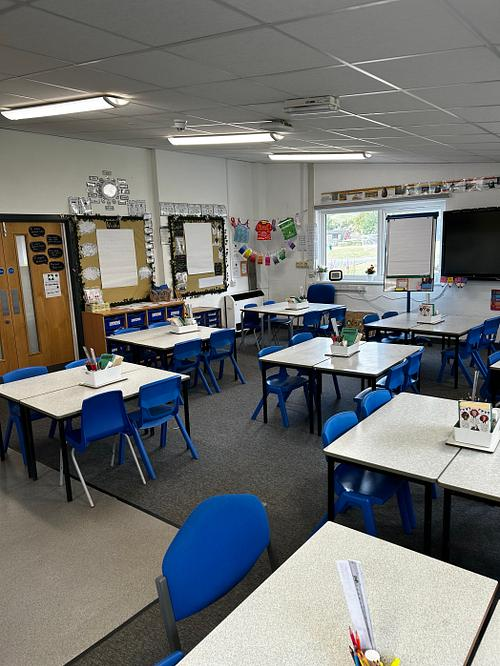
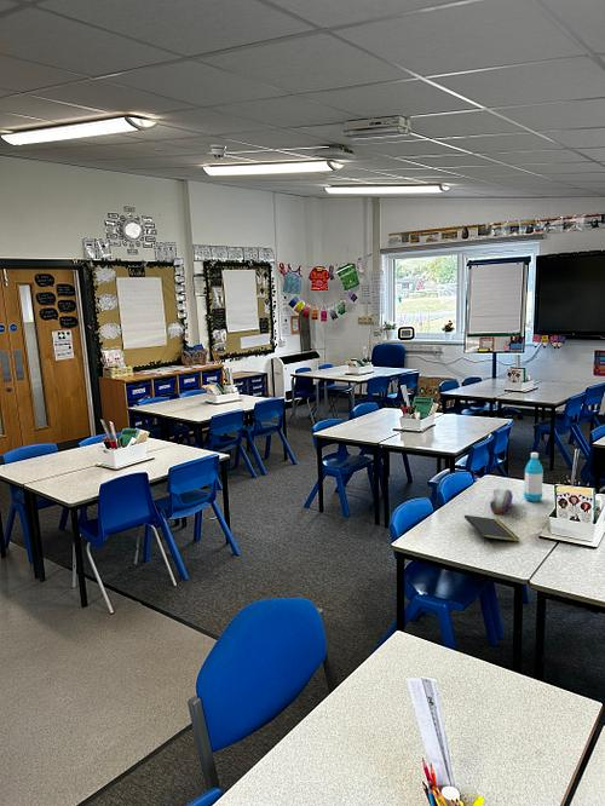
+ notepad [463,514,520,545]
+ water bottle [523,451,544,502]
+ pencil case [489,488,514,516]
